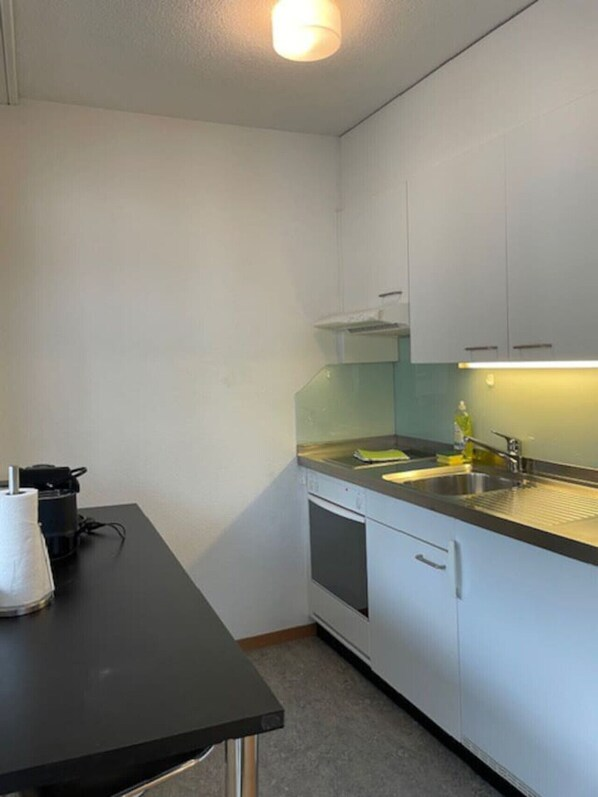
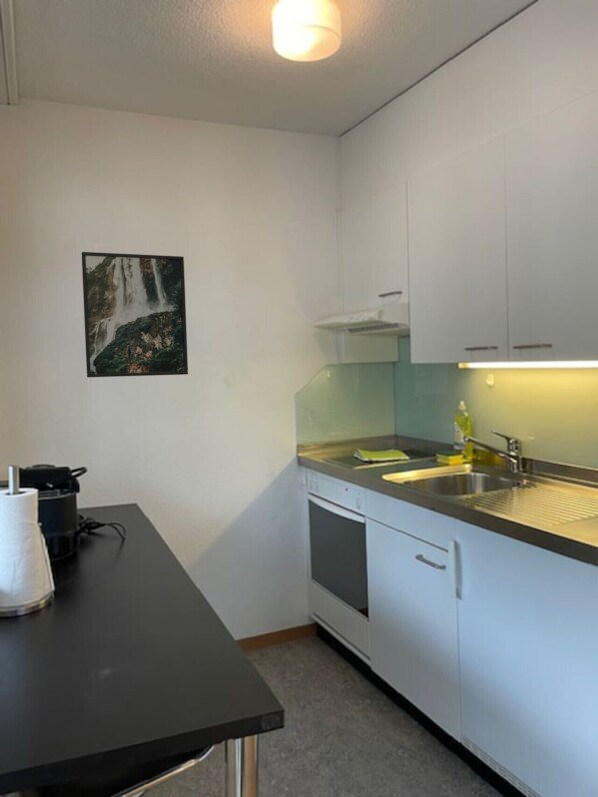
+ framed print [81,251,189,378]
